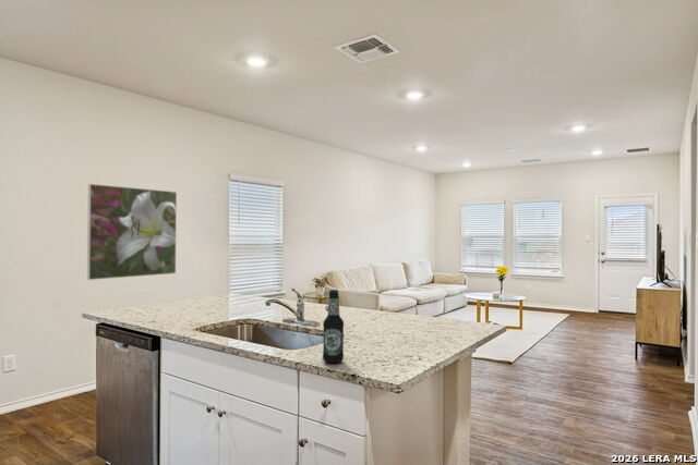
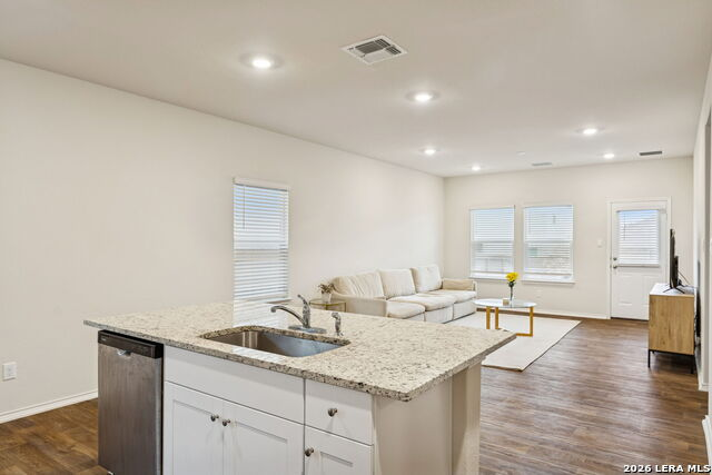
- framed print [86,183,178,281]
- bottle [322,289,345,364]
